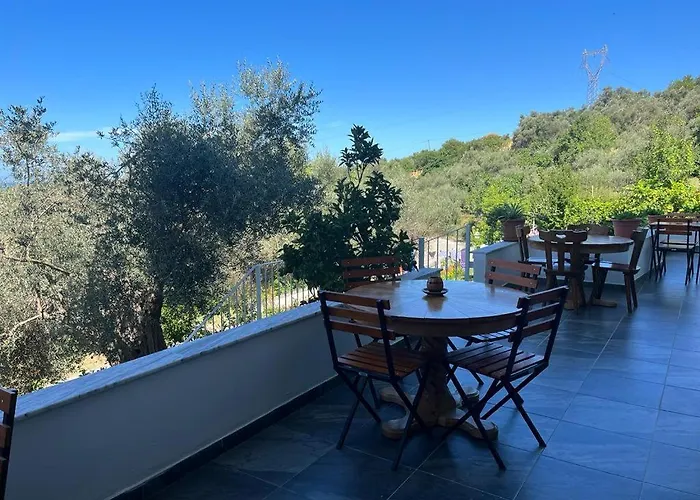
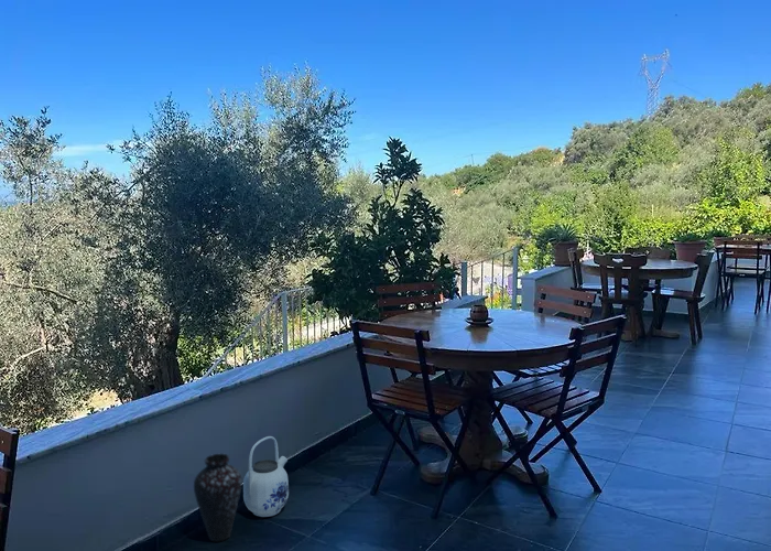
+ teapot [242,435,290,518]
+ vase [193,453,243,543]
